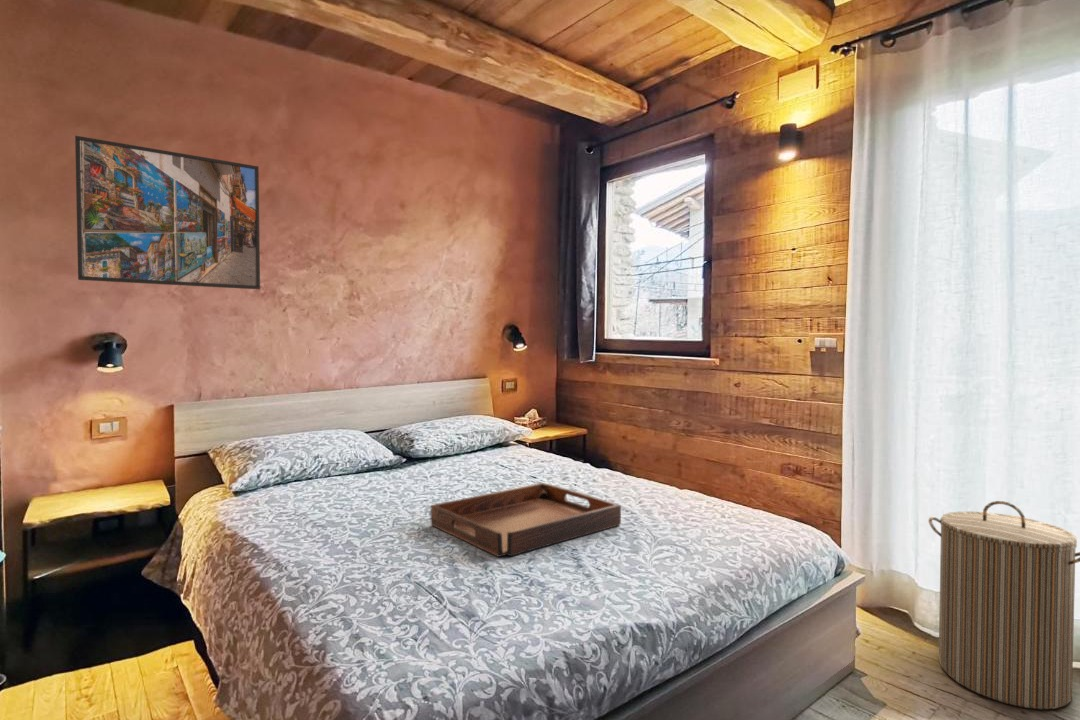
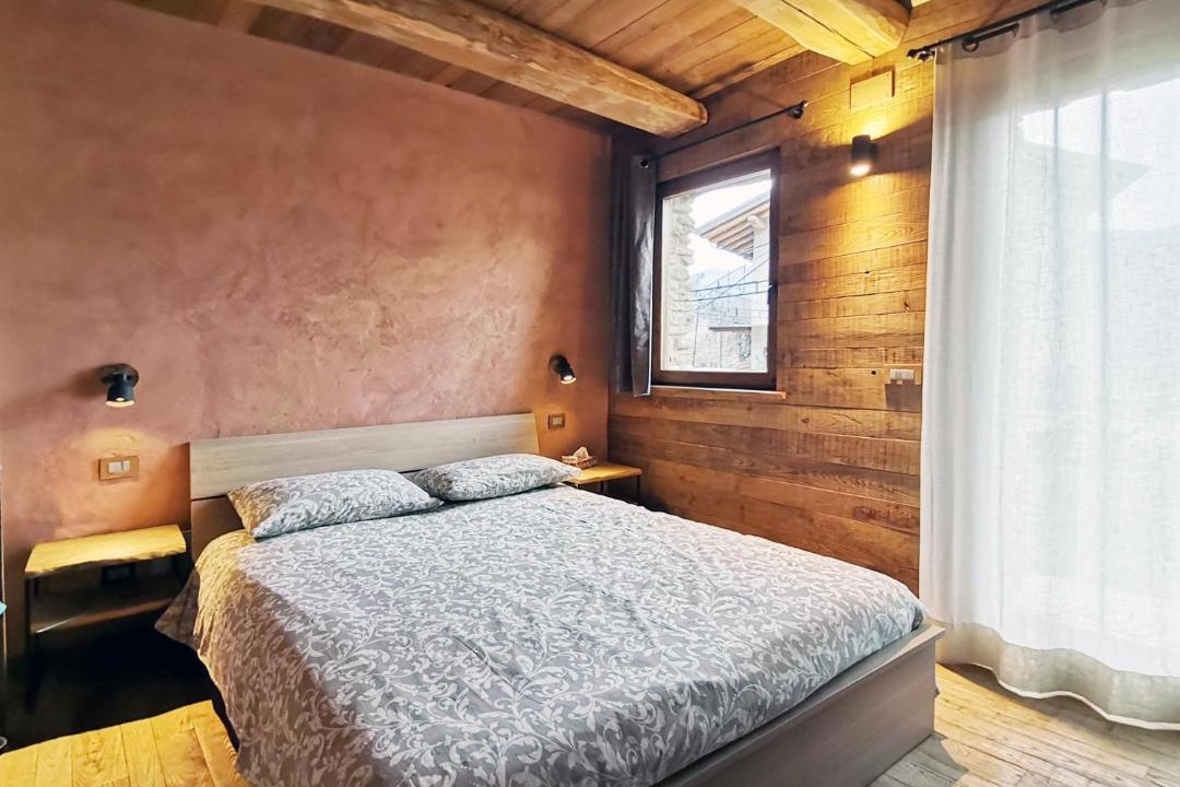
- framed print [74,135,261,290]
- laundry hamper [928,500,1080,710]
- serving tray [429,482,622,558]
